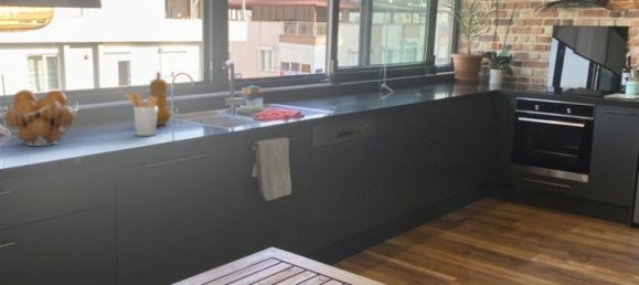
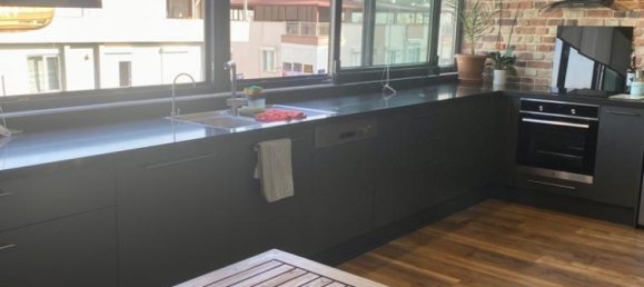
- pepper mill [149,71,175,126]
- utensil holder [124,92,158,137]
- fruit basket [0,88,79,147]
